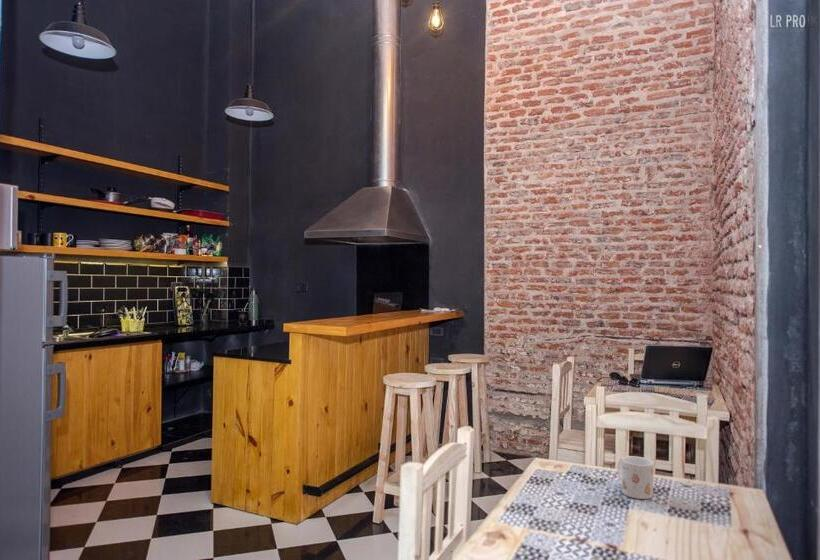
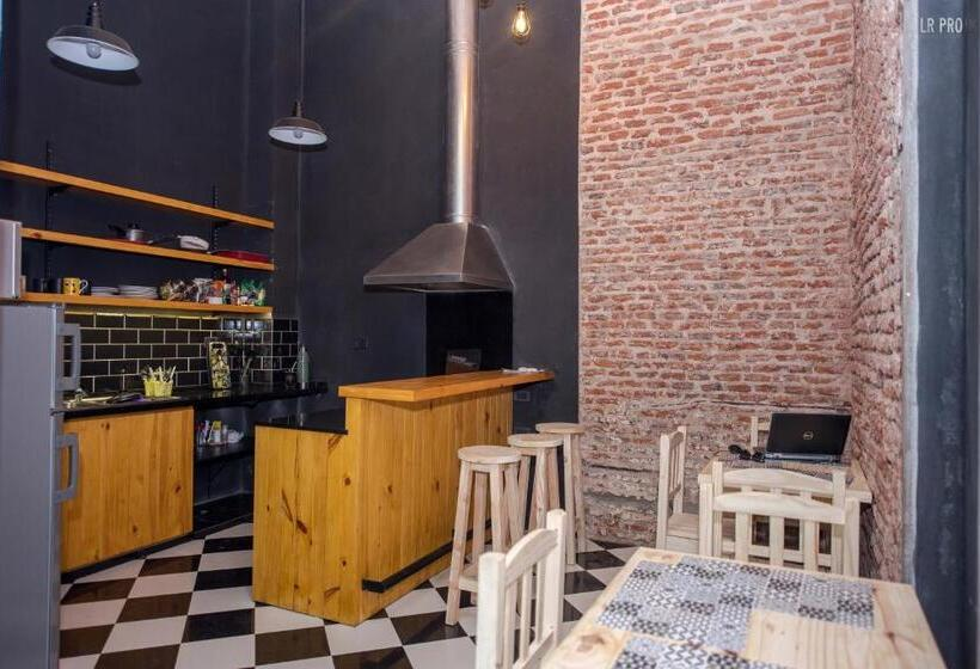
- mug [616,455,654,500]
